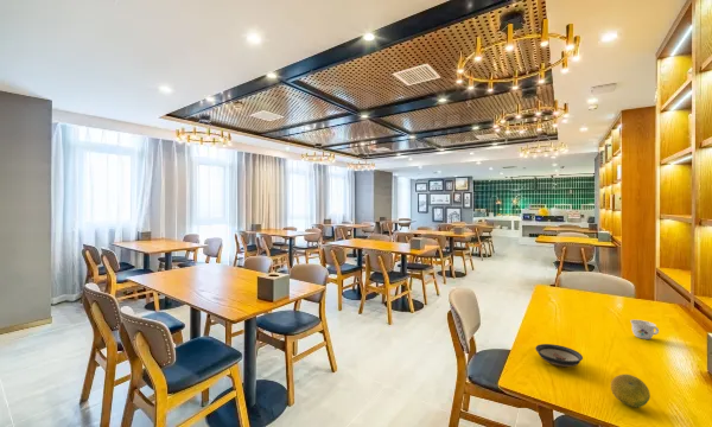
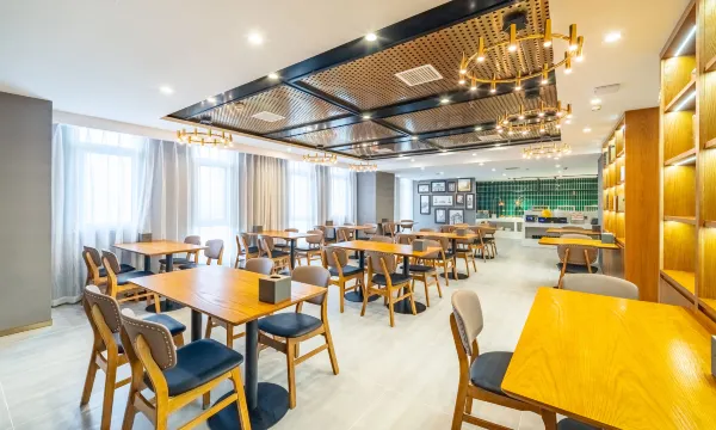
- saucer [534,343,584,368]
- fruit [610,374,651,408]
- teacup [629,319,660,340]
